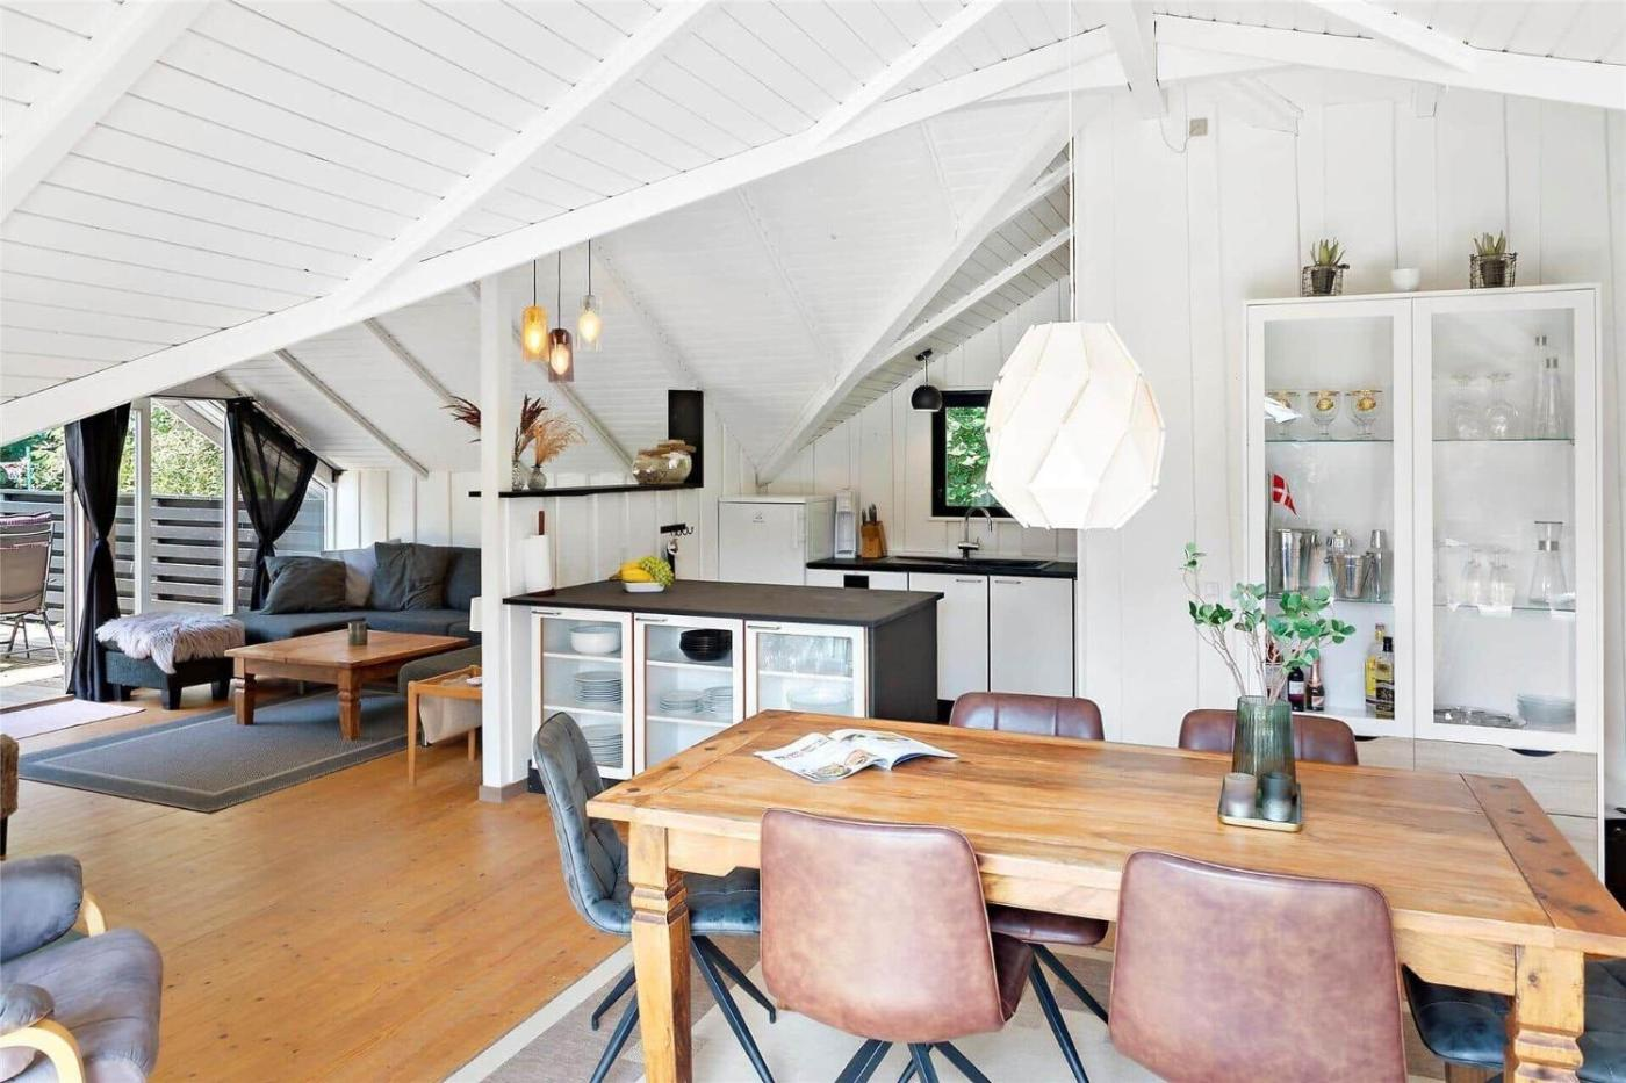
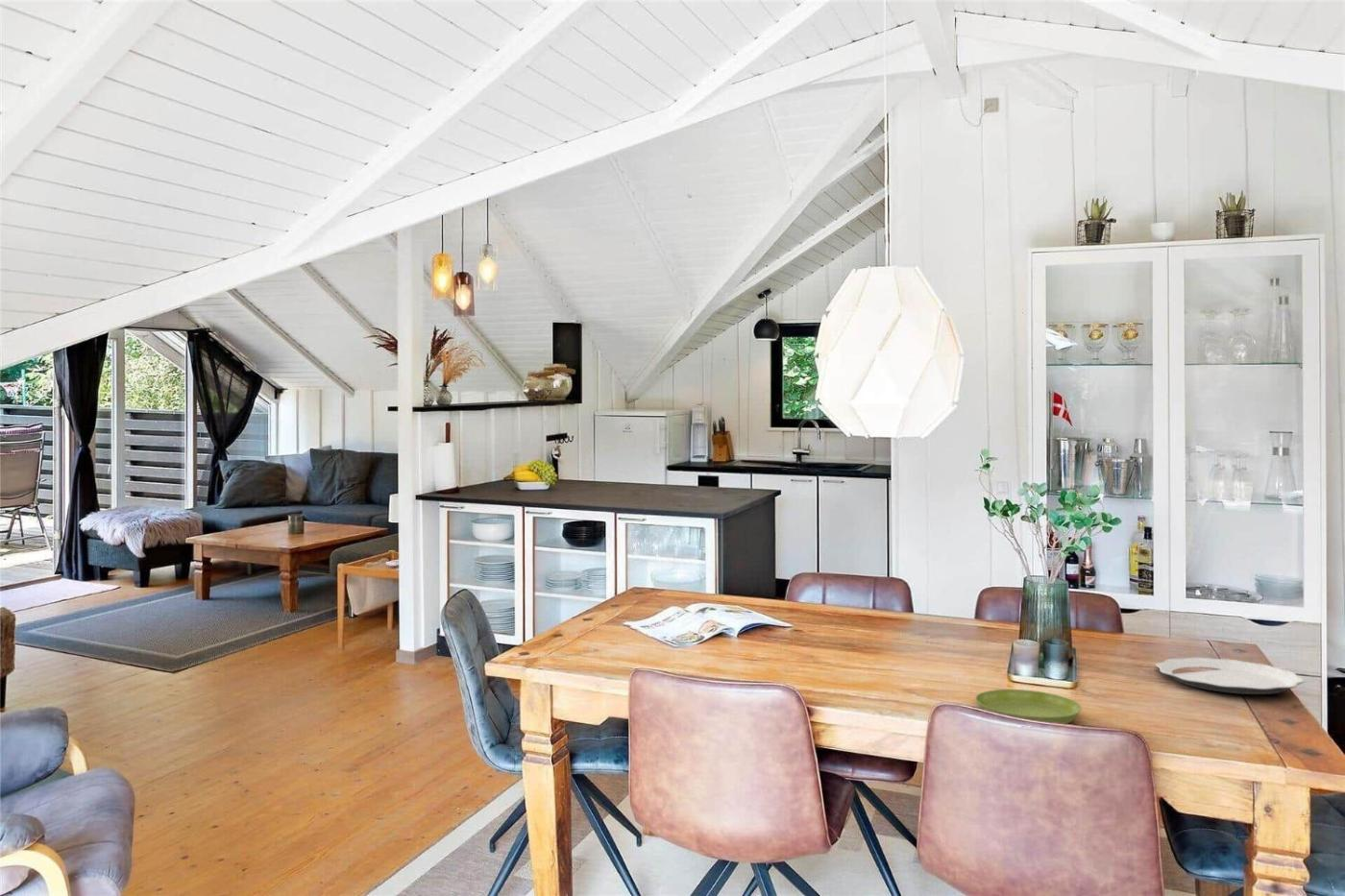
+ plate [1155,657,1306,695]
+ saucer [974,689,1083,729]
